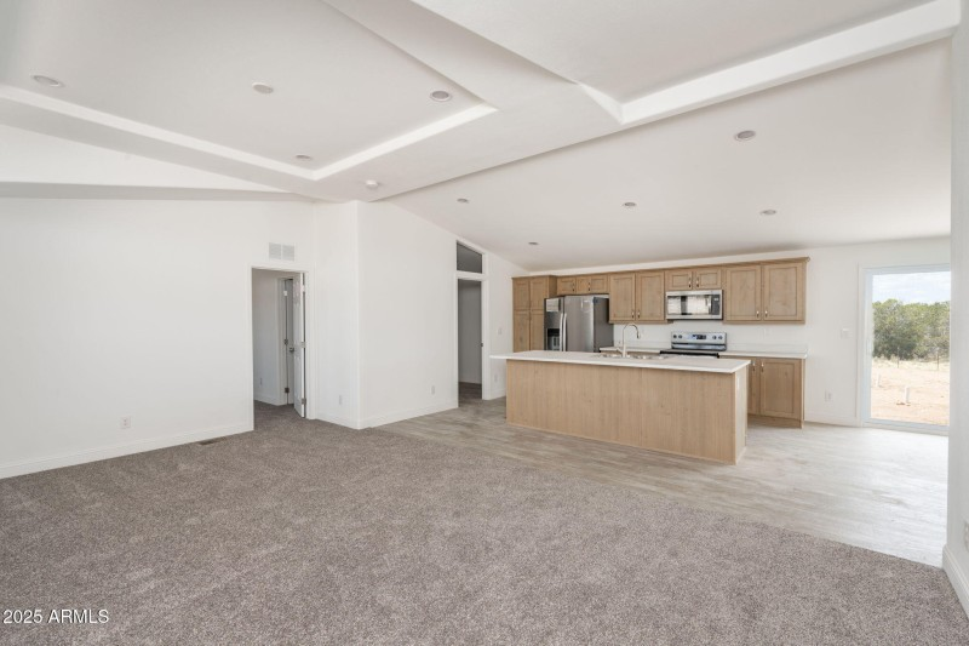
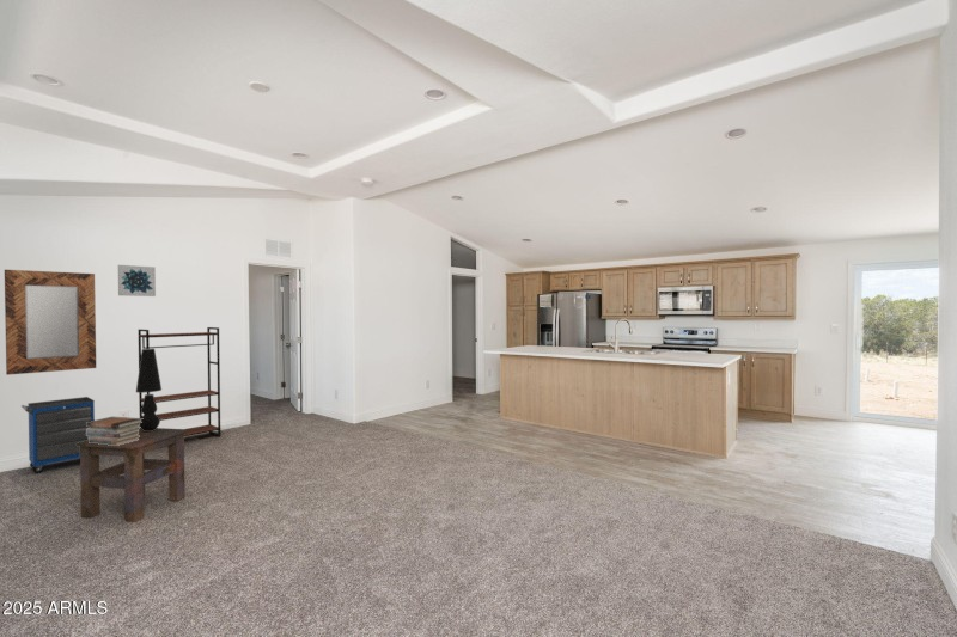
+ bookshelf [138,326,221,437]
+ table lamp [135,348,163,431]
+ cabinet [20,396,96,474]
+ wall art [117,264,157,298]
+ home mirror [4,269,97,376]
+ side table [77,427,187,523]
+ book stack [86,416,144,446]
